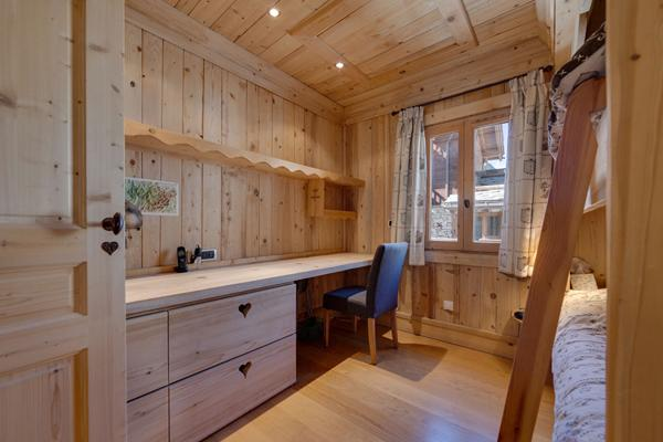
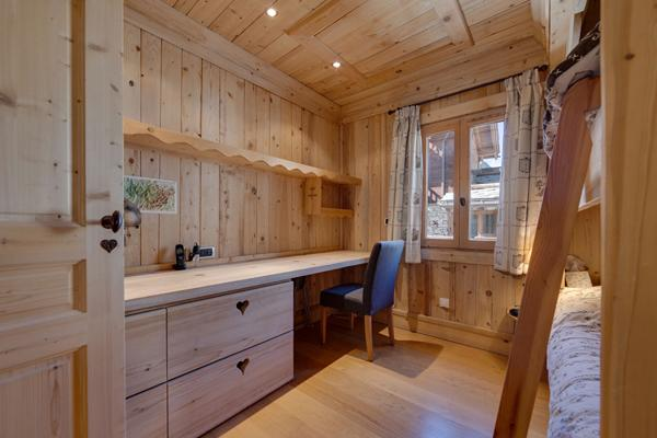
- storage bin [296,315,325,341]
